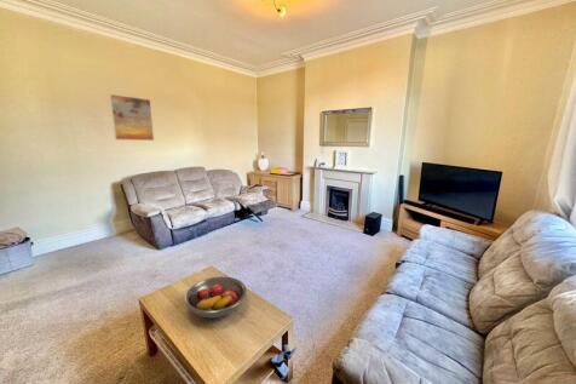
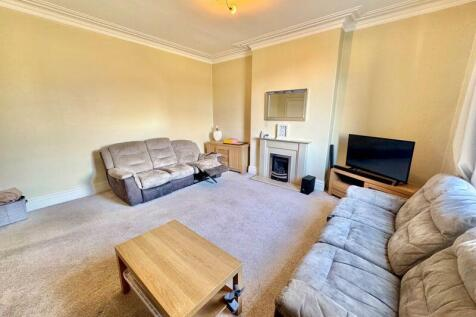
- fruit bowl [184,275,248,320]
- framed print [109,93,155,142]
